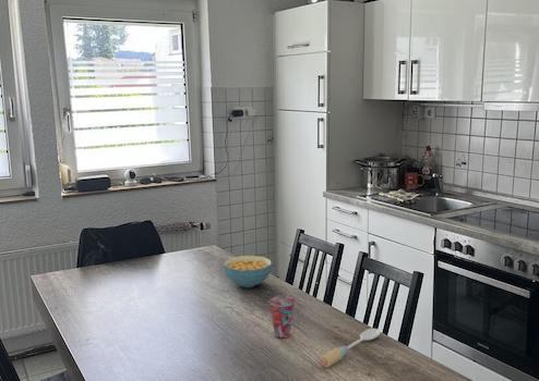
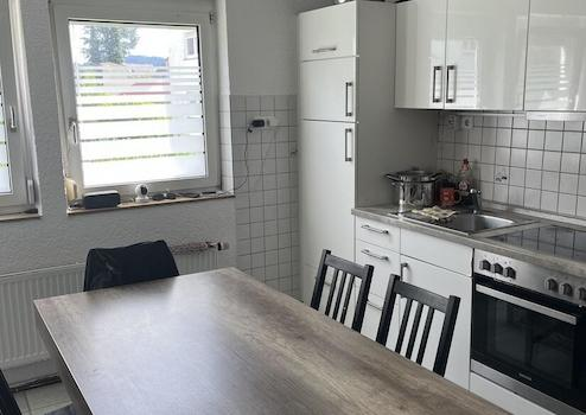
- spoon [320,328,382,368]
- cup [268,294,296,340]
- cereal bowl [223,255,273,288]
